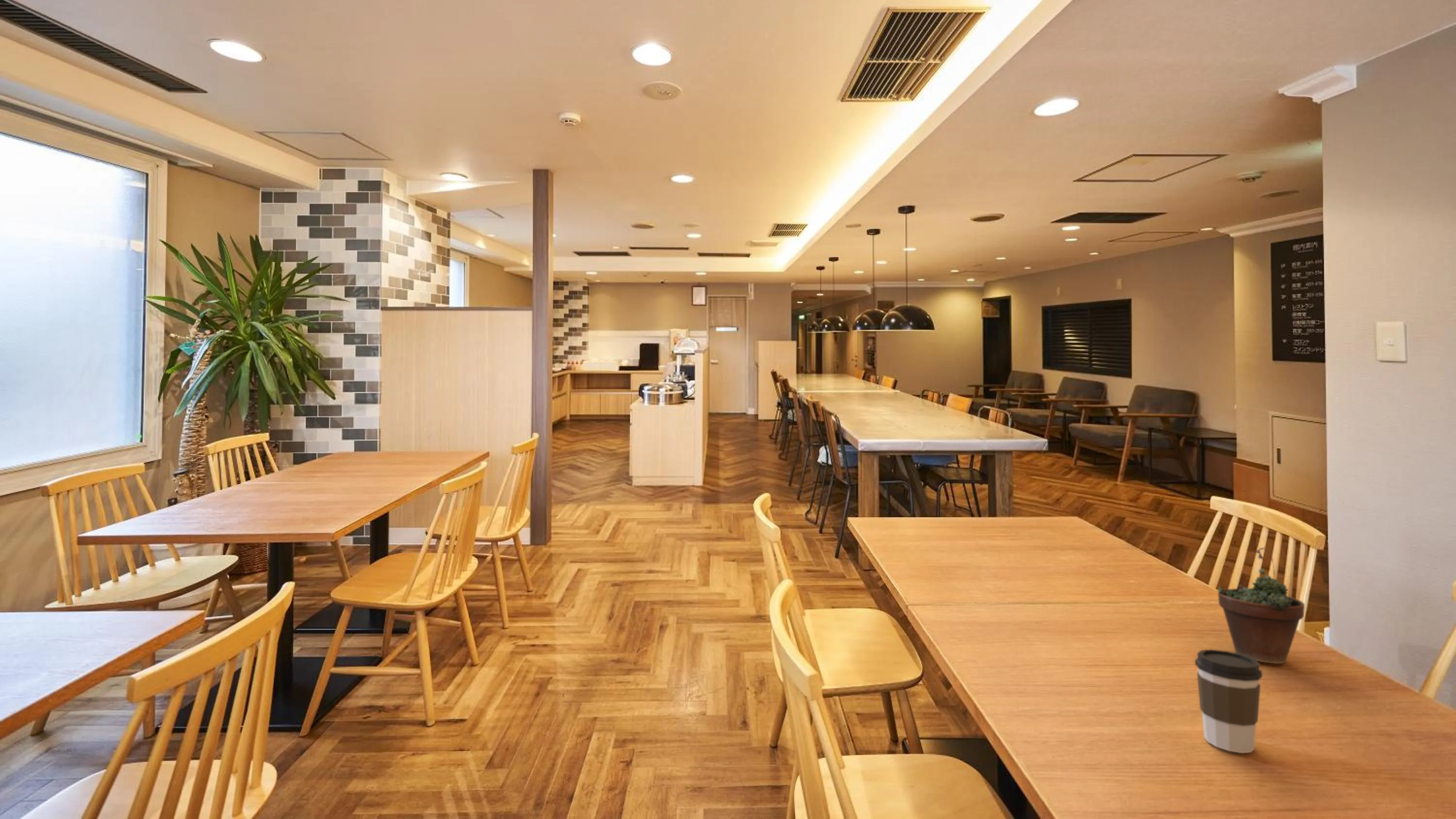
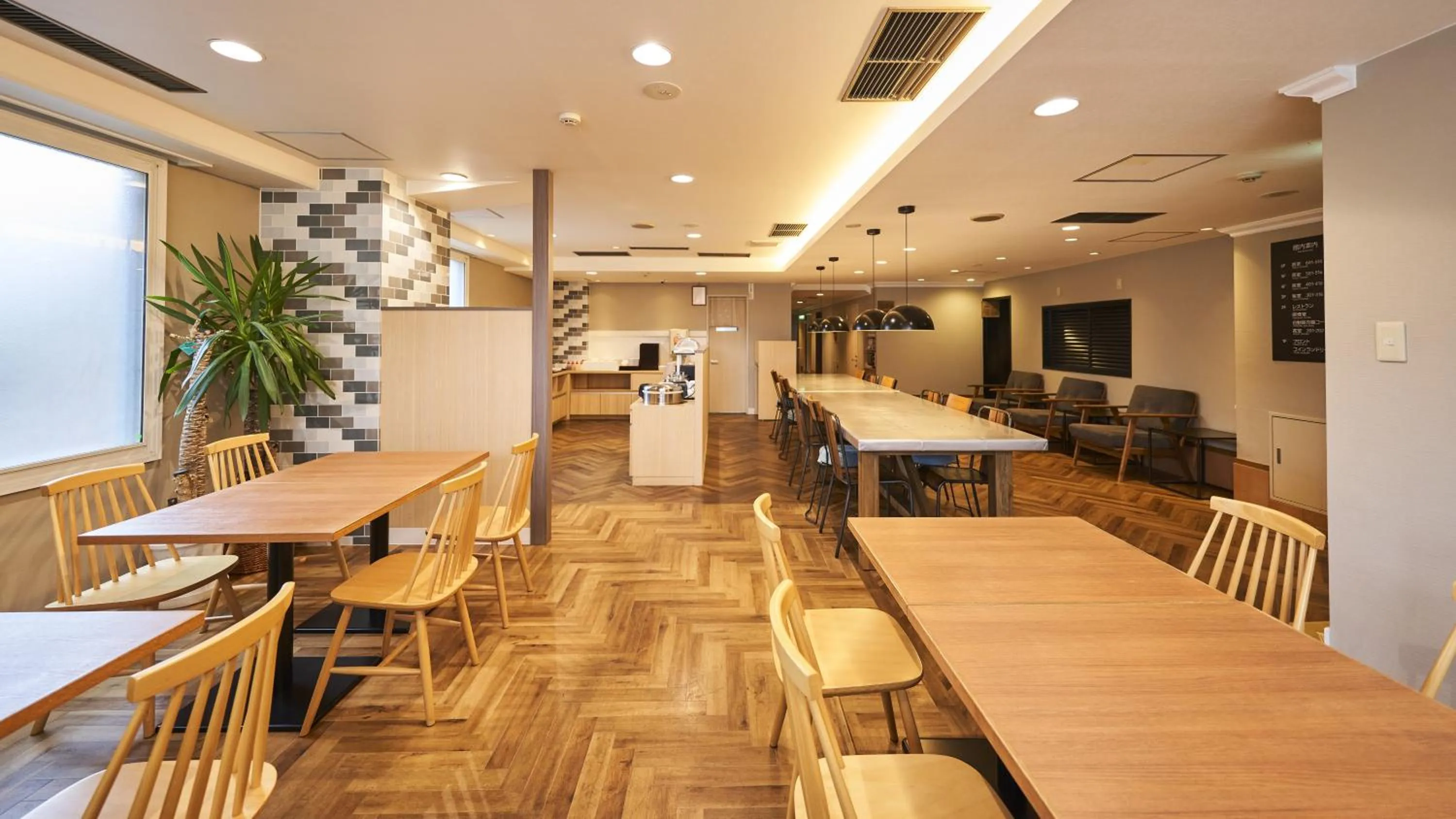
- coffee cup [1194,649,1263,753]
- succulent plant [1217,547,1305,664]
